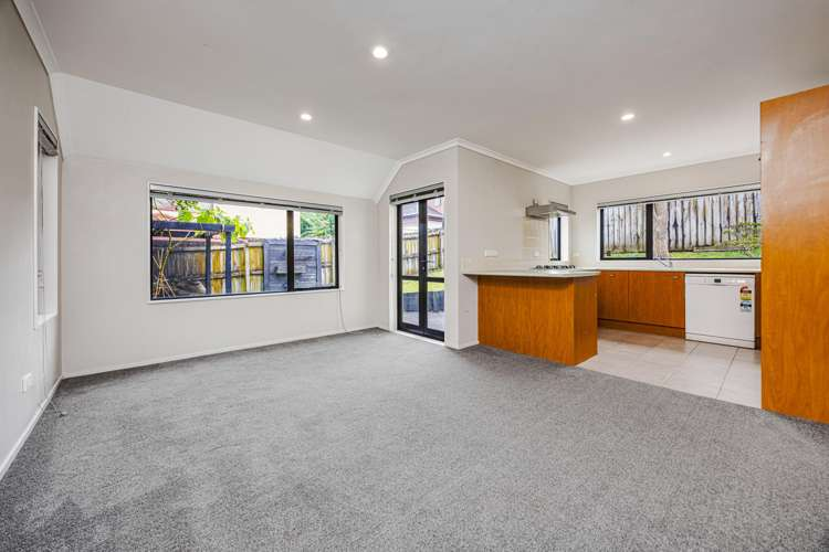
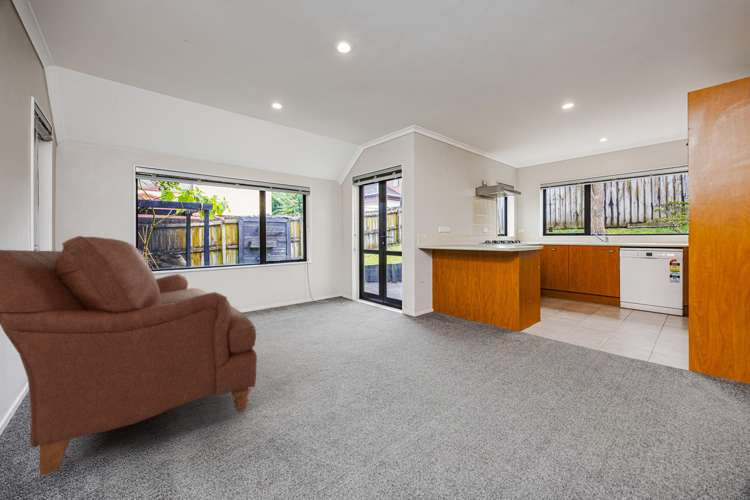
+ sofa [0,235,258,477]
